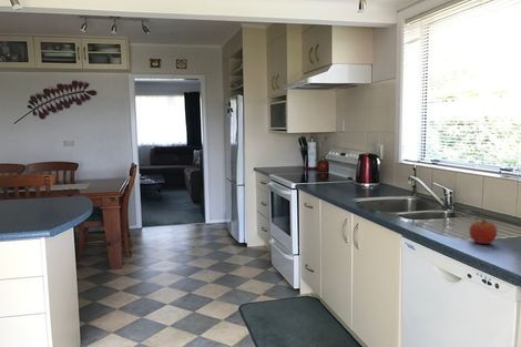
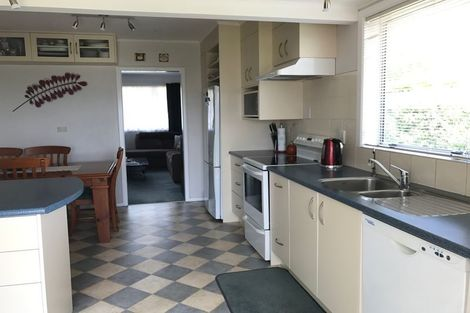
- fruit [468,216,498,245]
